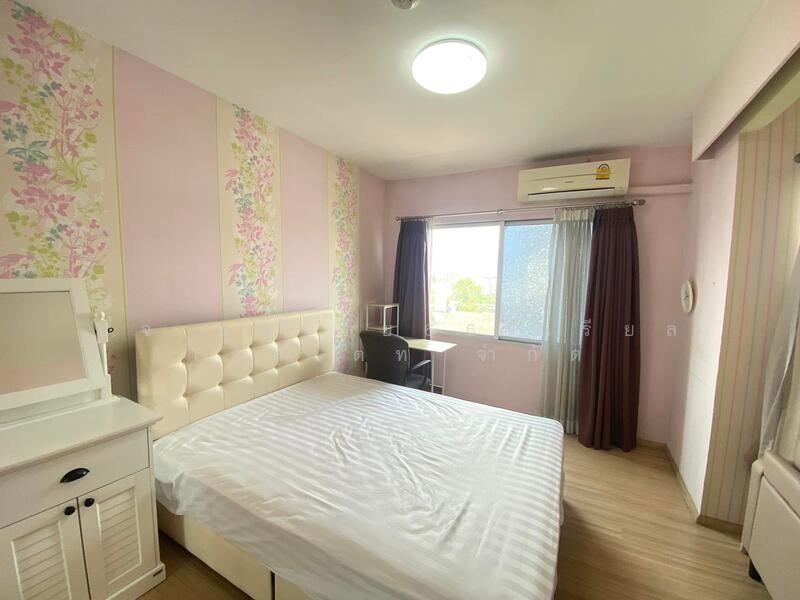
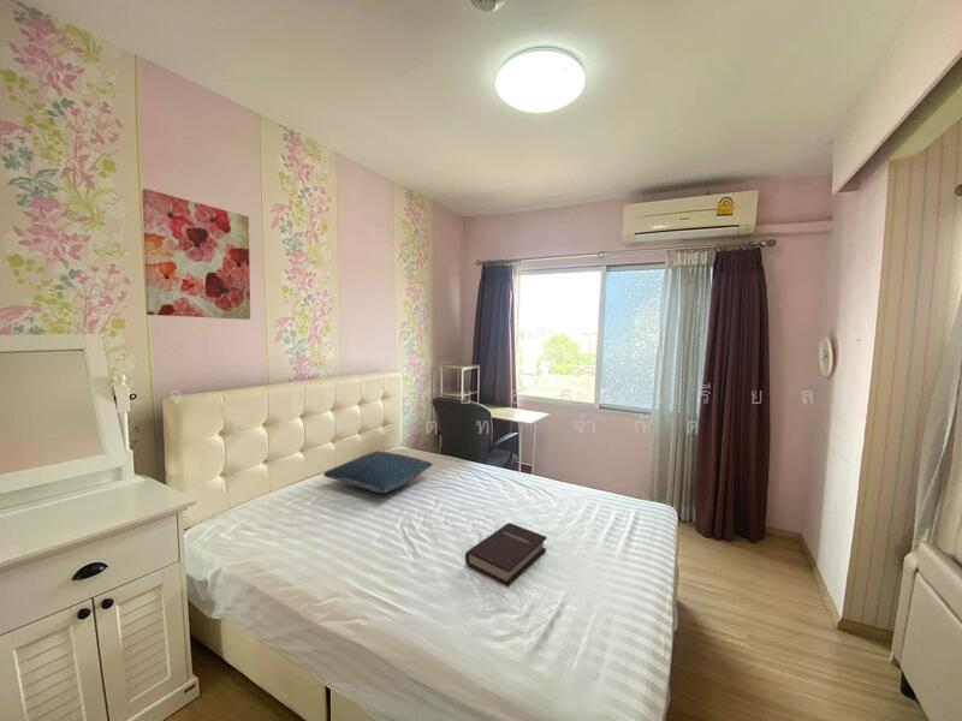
+ pillow [322,449,434,494]
+ wall art [141,187,251,321]
+ book [464,522,547,586]
